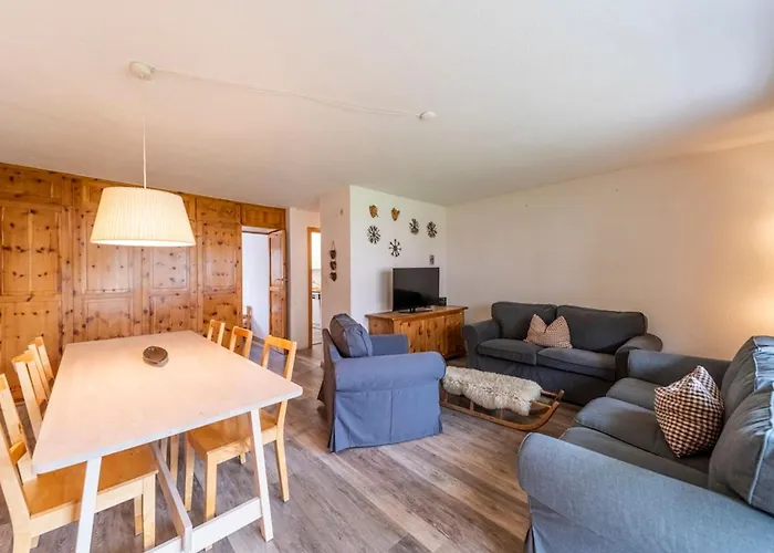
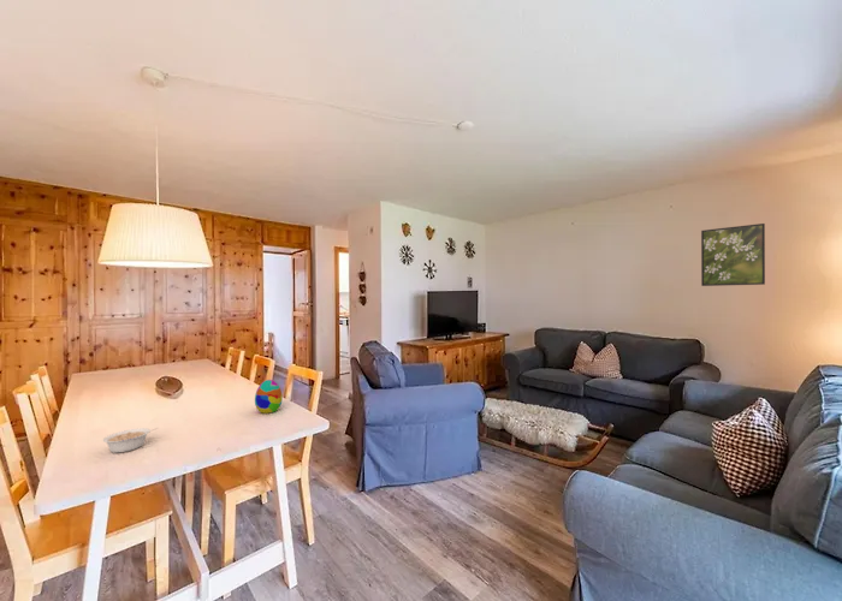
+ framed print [700,222,766,287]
+ decorative egg [254,379,284,415]
+ legume [101,427,159,454]
